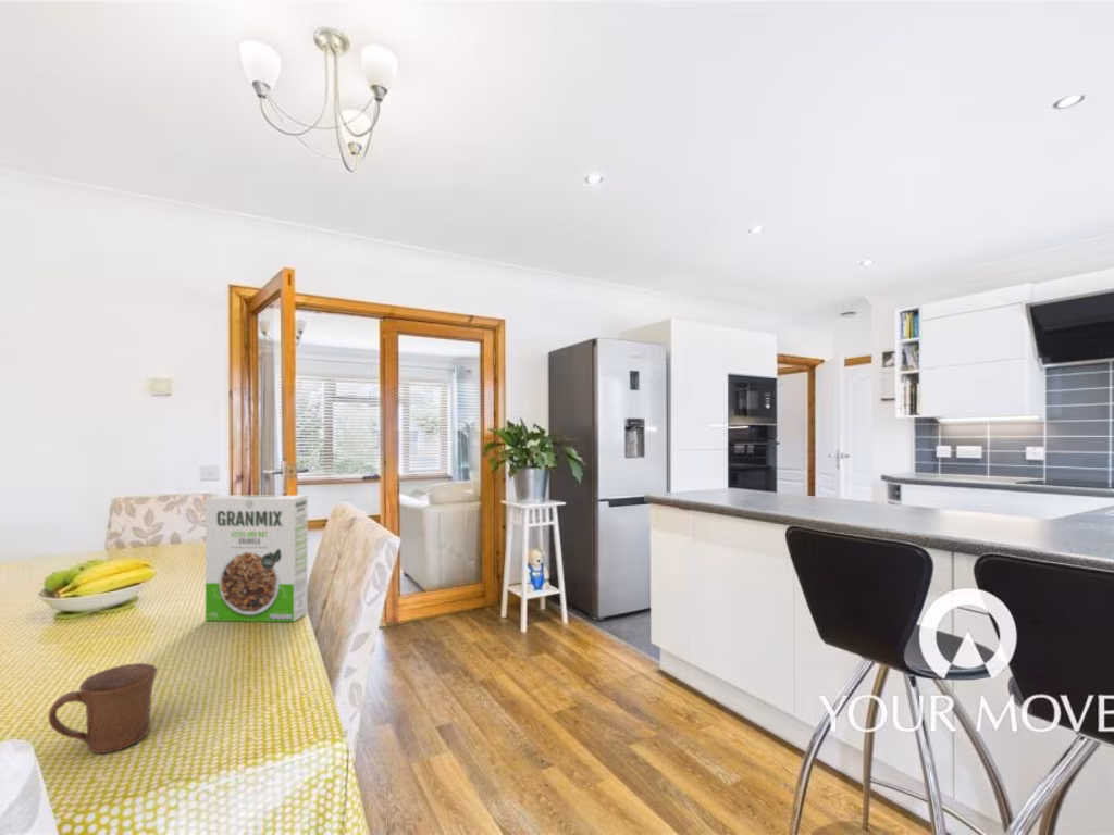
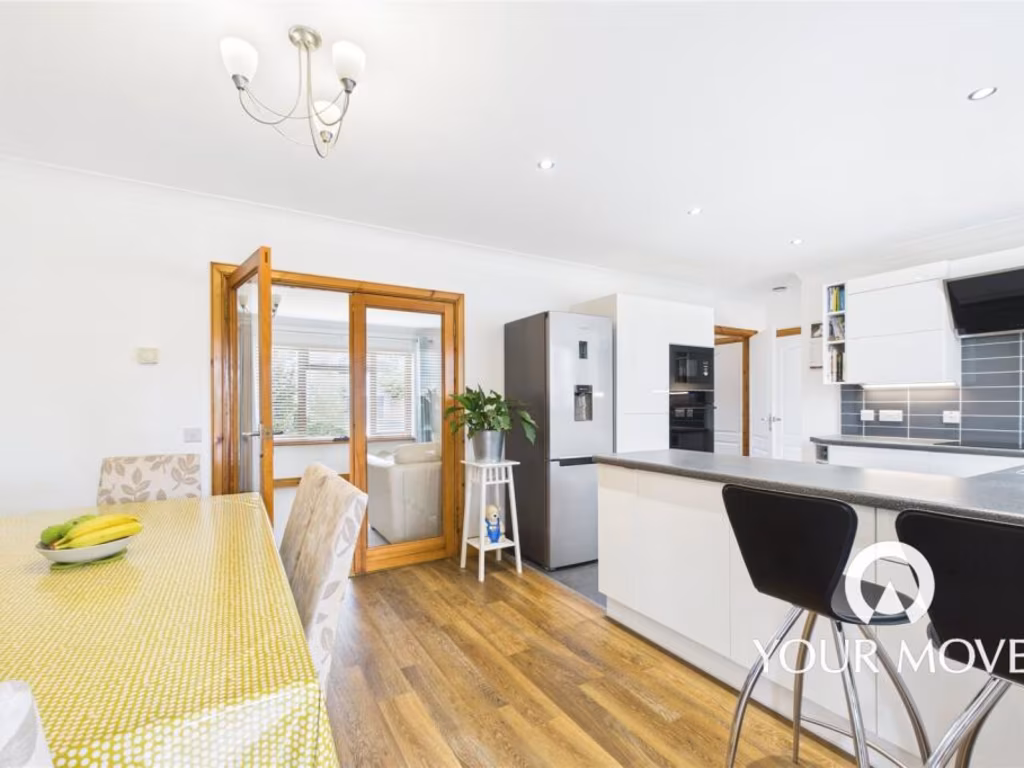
- cereal box [205,495,309,623]
- mug [47,662,158,755]
